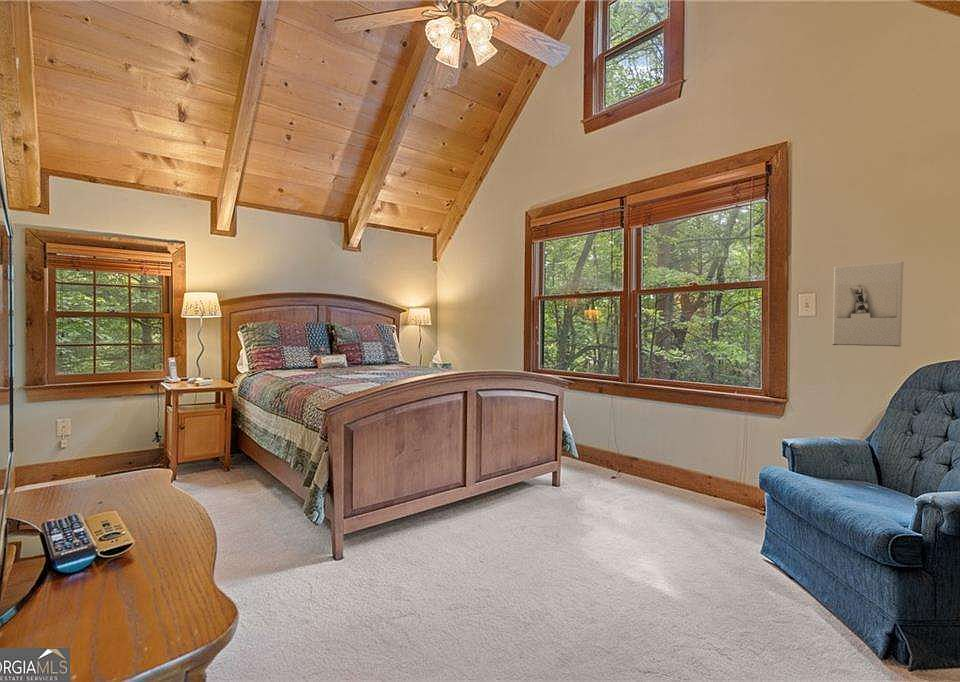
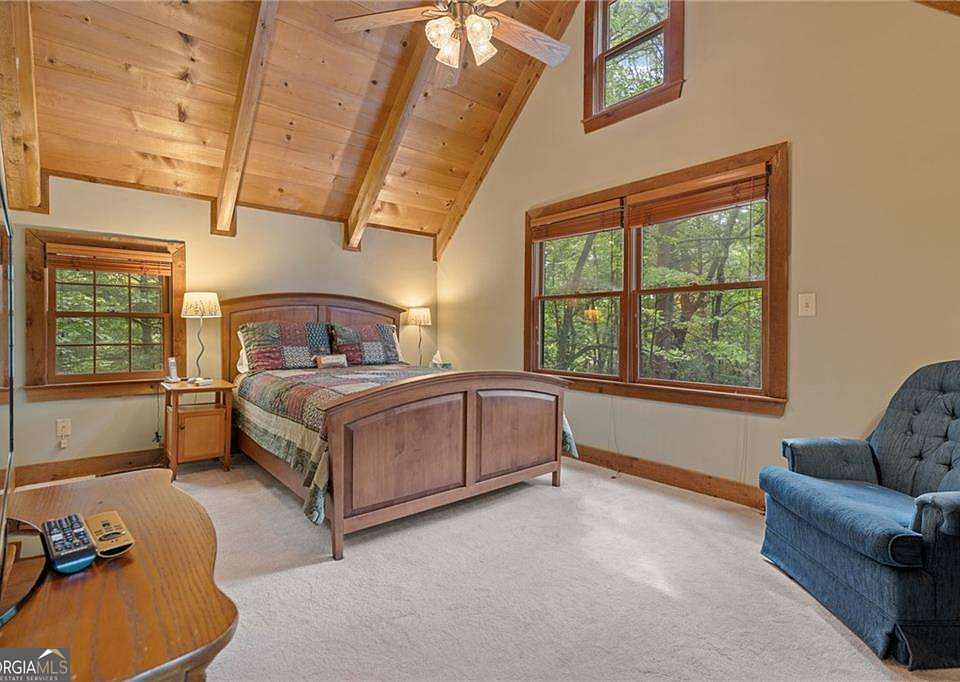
- wall sculpture [832,260,905,348]
